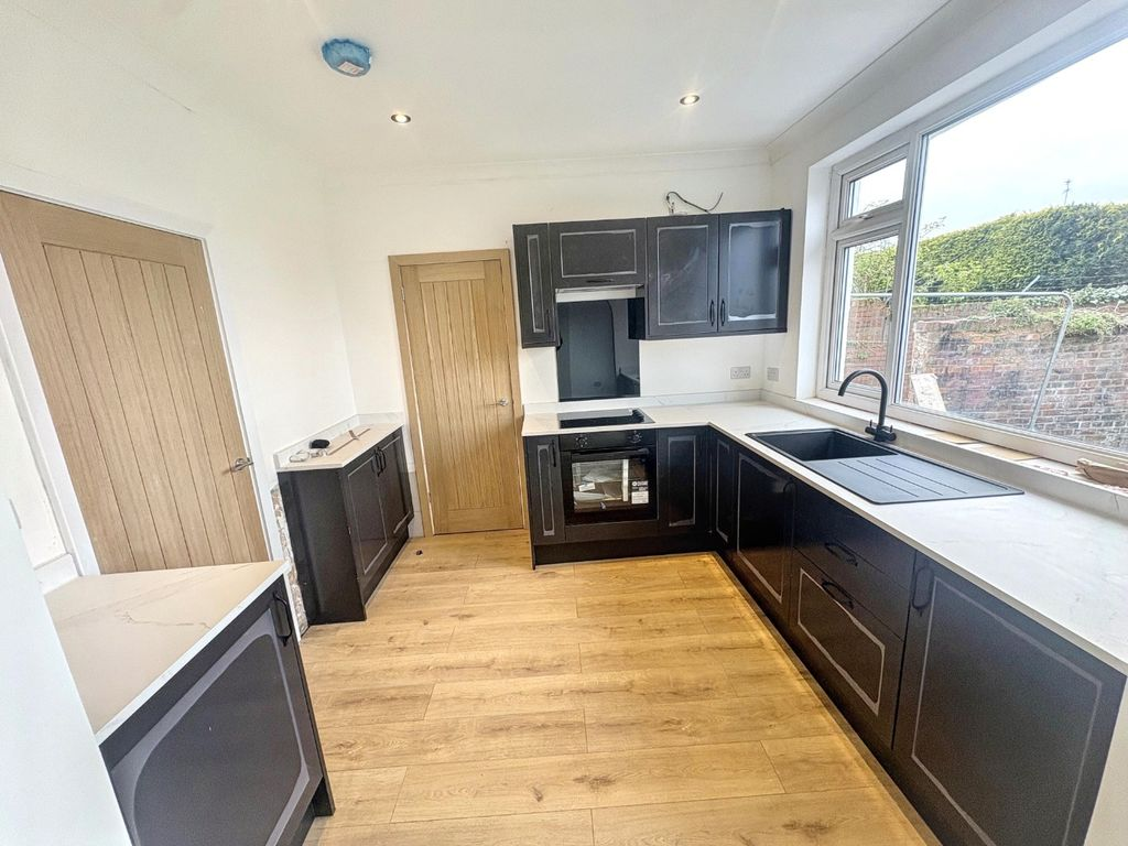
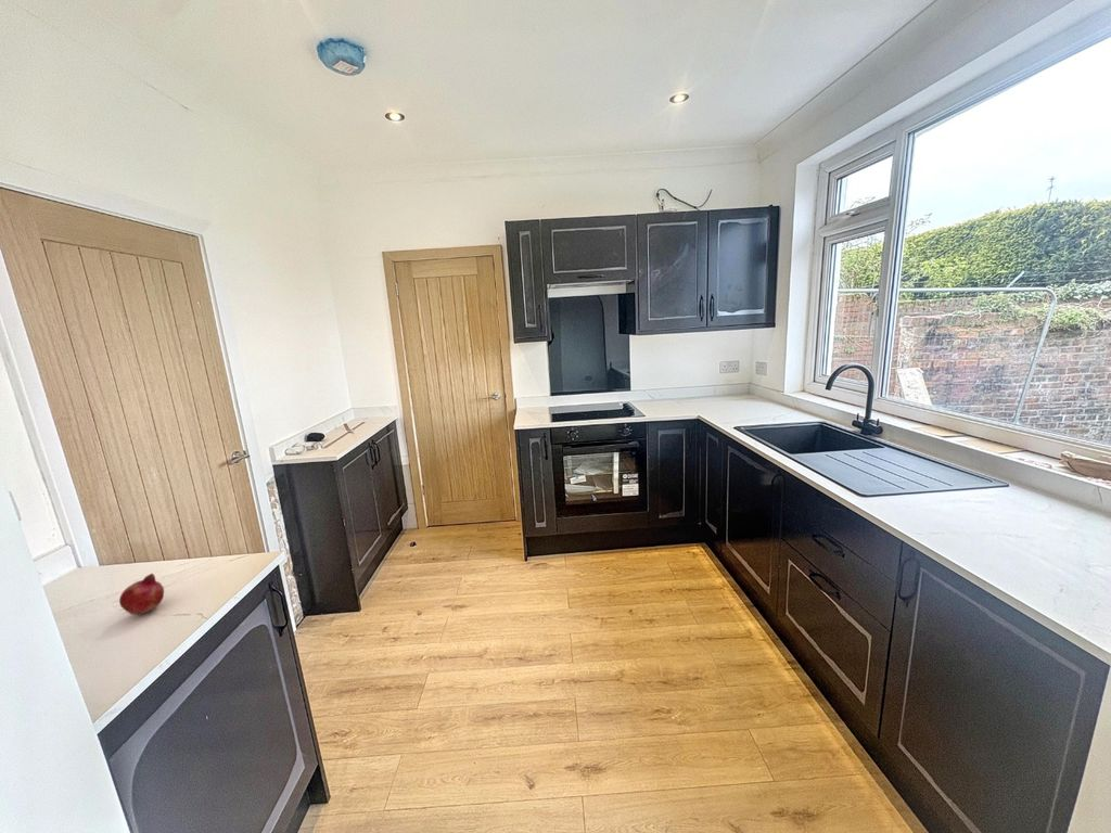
+ fruit [118,573,165,616]
